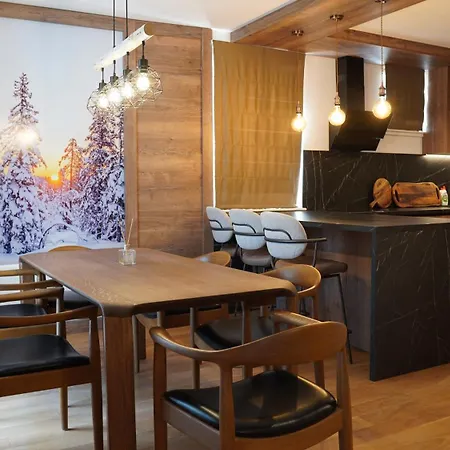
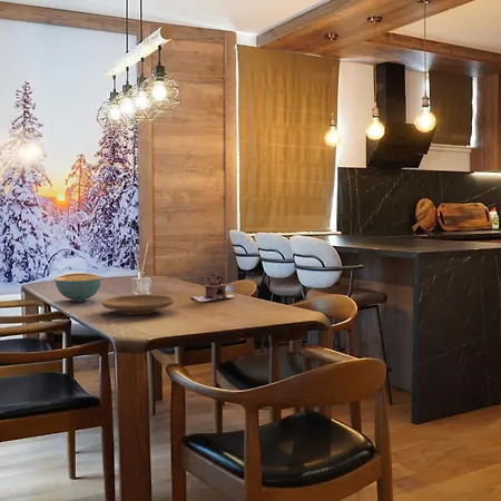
+ plate [100,294,176,316]
+ teapot [190,272,234,303]
+ cereal bowl [55,275,104,303]
